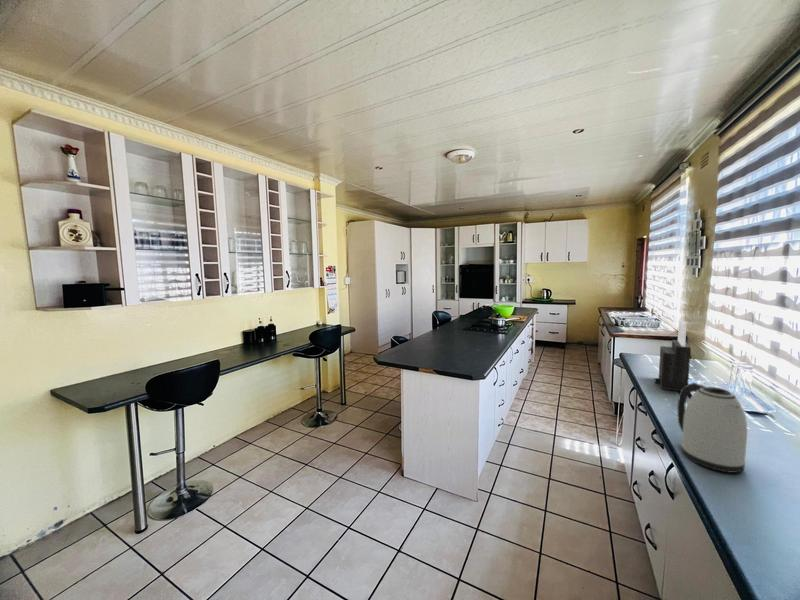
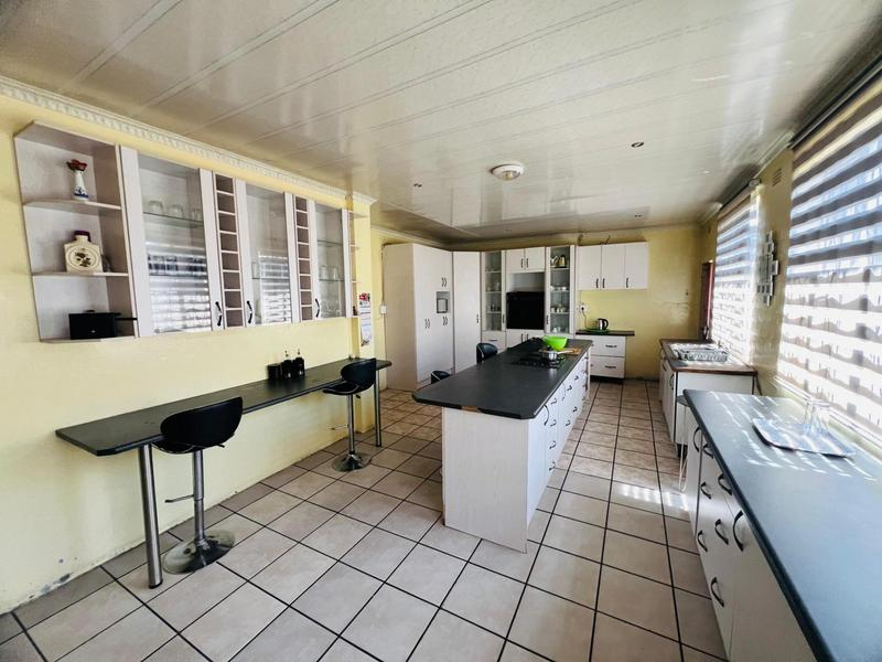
- kettle [676,382,748,474]
- knife block [654,319,692,392]
